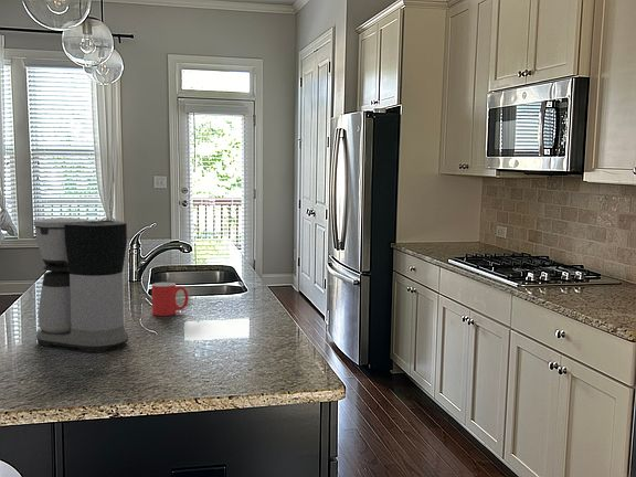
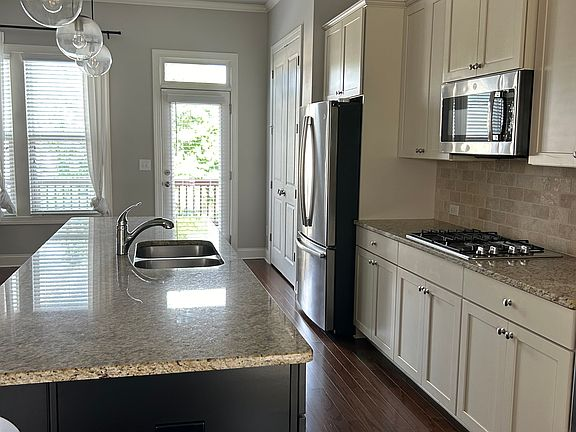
- coffee maker [32,216,129,353]
- mug [151,282,189,317]
